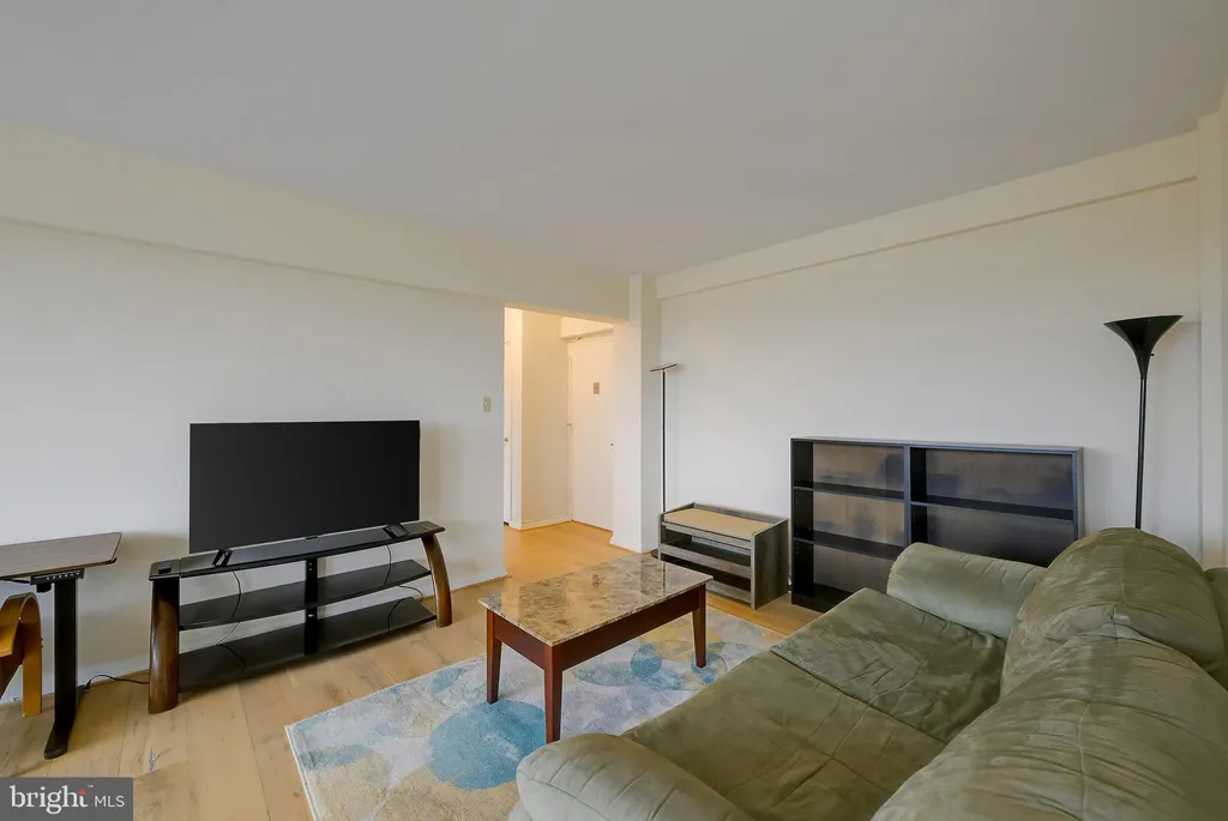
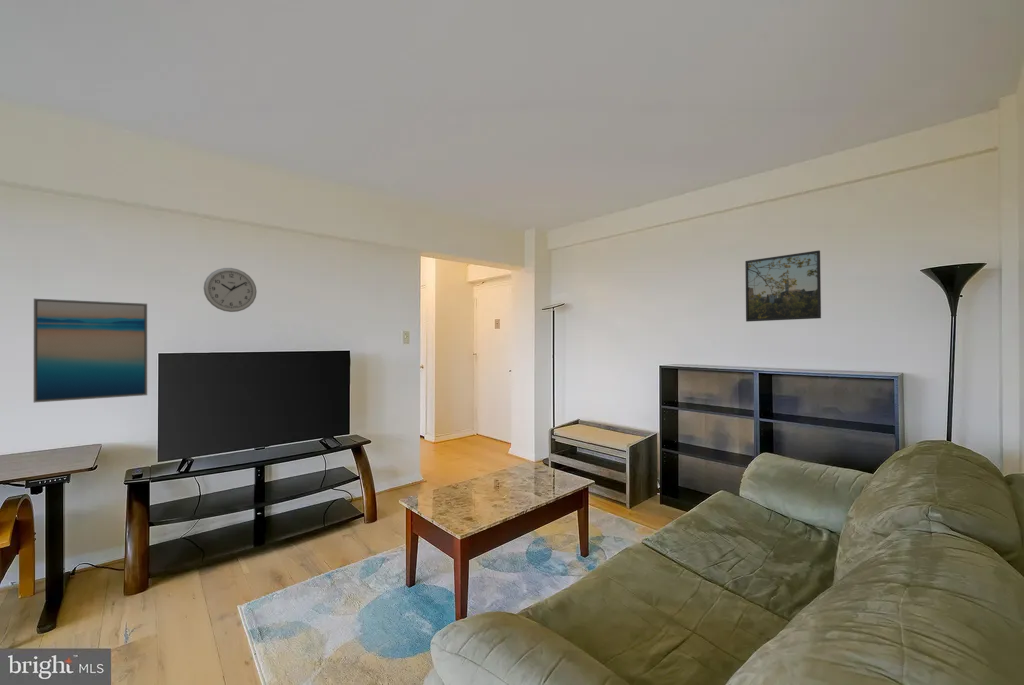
+ wall art [33,297,148,403]
+ wall clock [203,267,258,313]
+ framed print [744,249,822,323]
